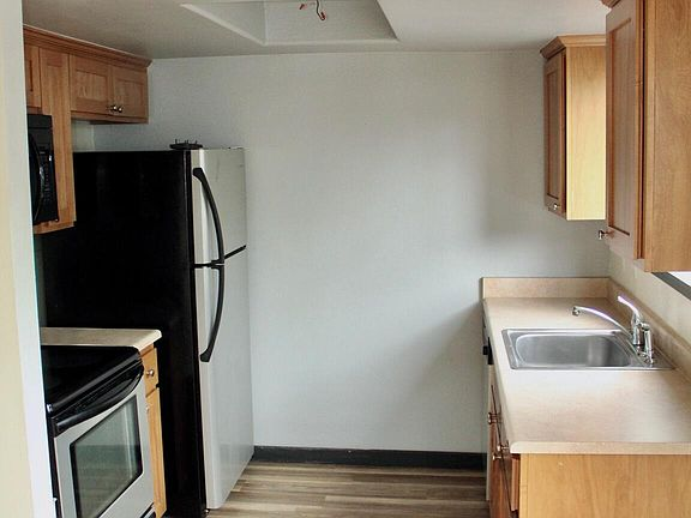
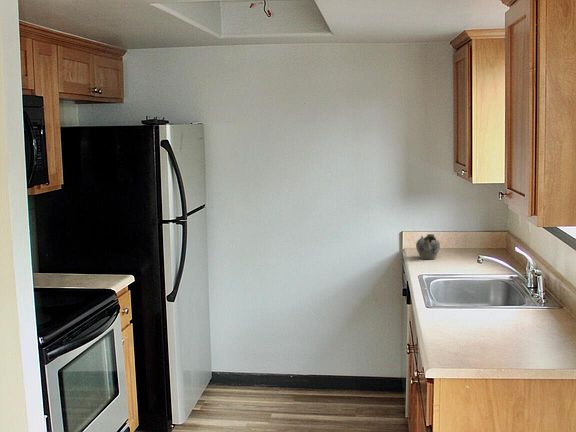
+ teapot [415,233,441,260]
